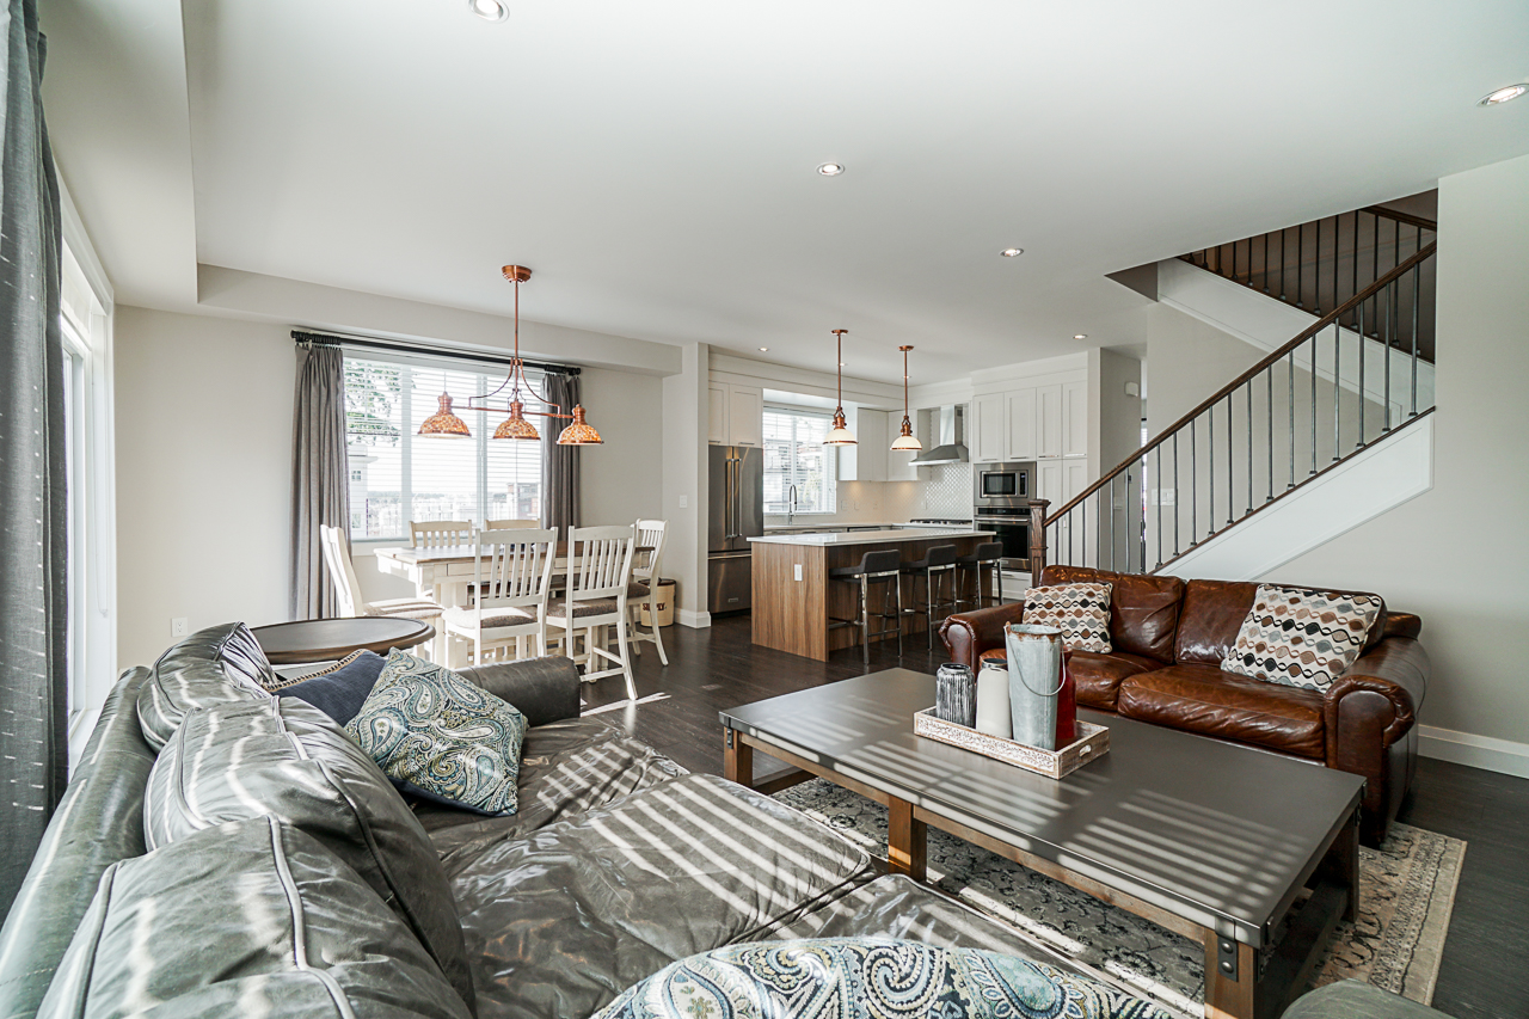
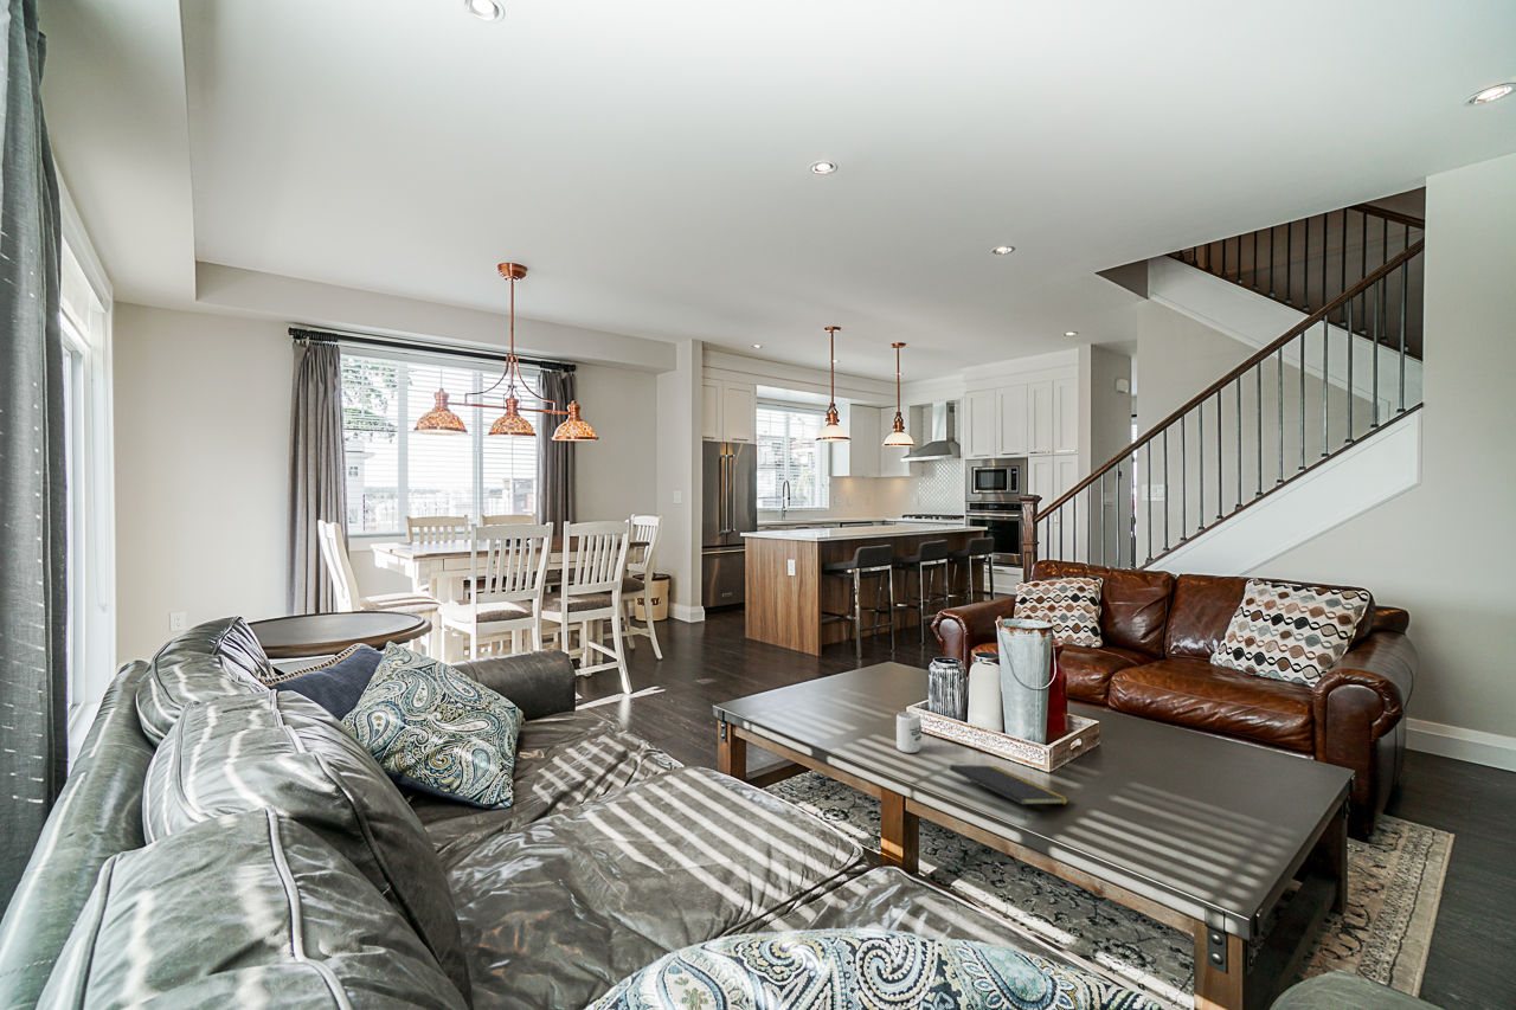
+ notepad [949,764,1071,821]
+ cup [895,710,923,754]
